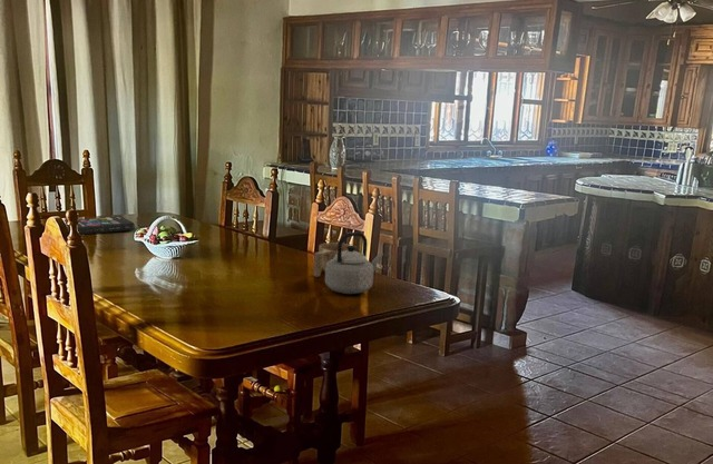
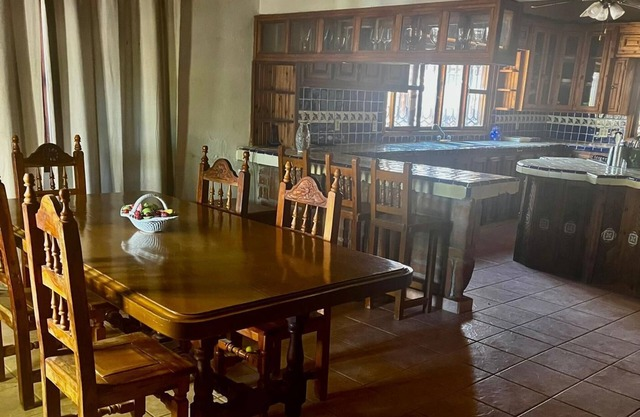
- cup [312,241,351,278]
- teapot [324,231,383,295]
- book [64,215,136,236]
